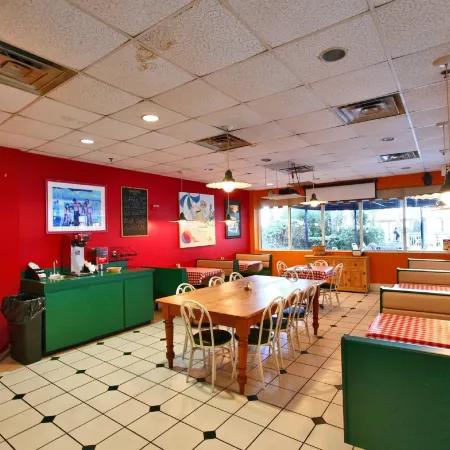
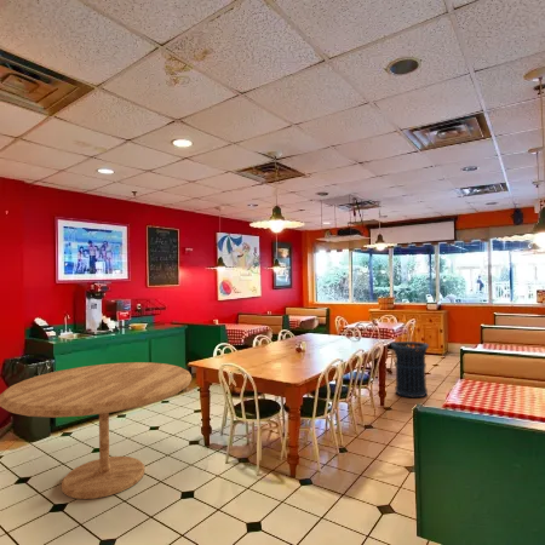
+ trash can [390,340,430,398]
+ dining table [0,361,193,500]
